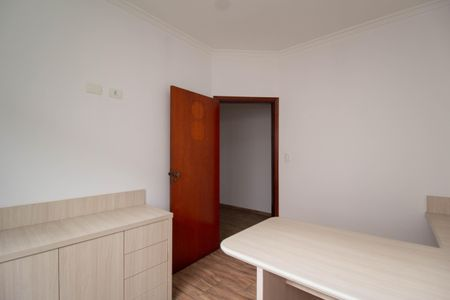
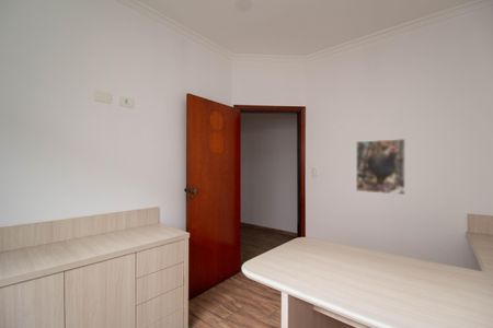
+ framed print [355,138,406,196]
